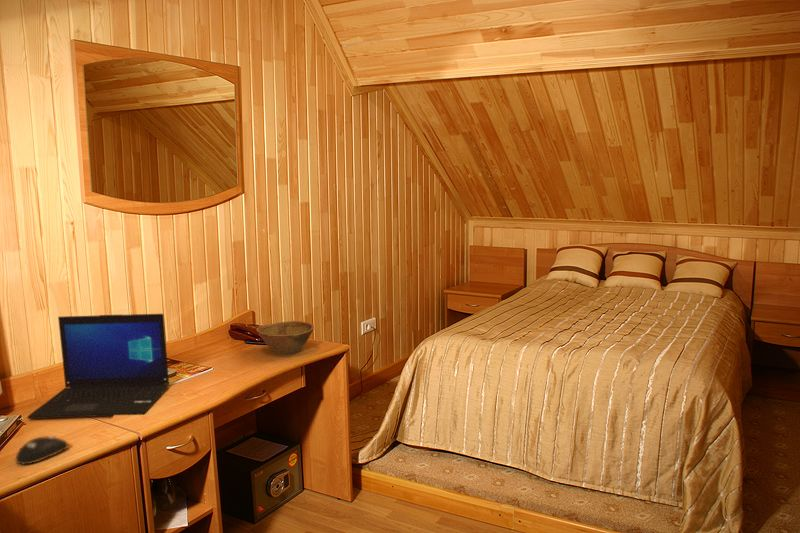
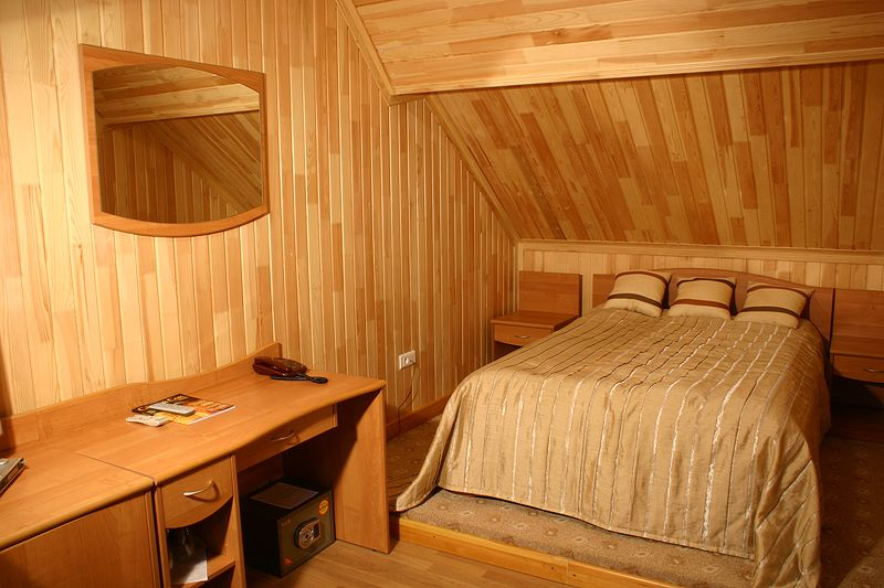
- laptop [26,313,170,420]
- computer mouse [15,435,69,466]
- bowl [255,320,315,355]
